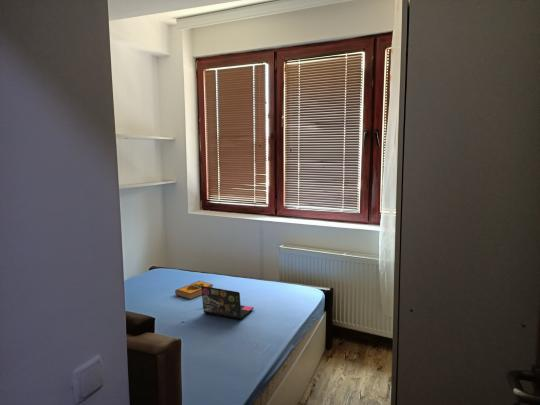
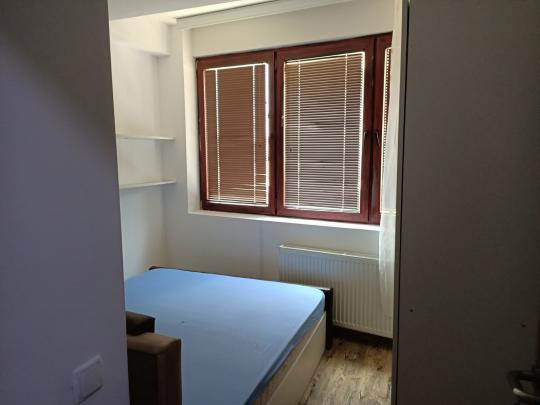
- laptop [201,286,255,320]
- hardback book [174,280,214,301]
